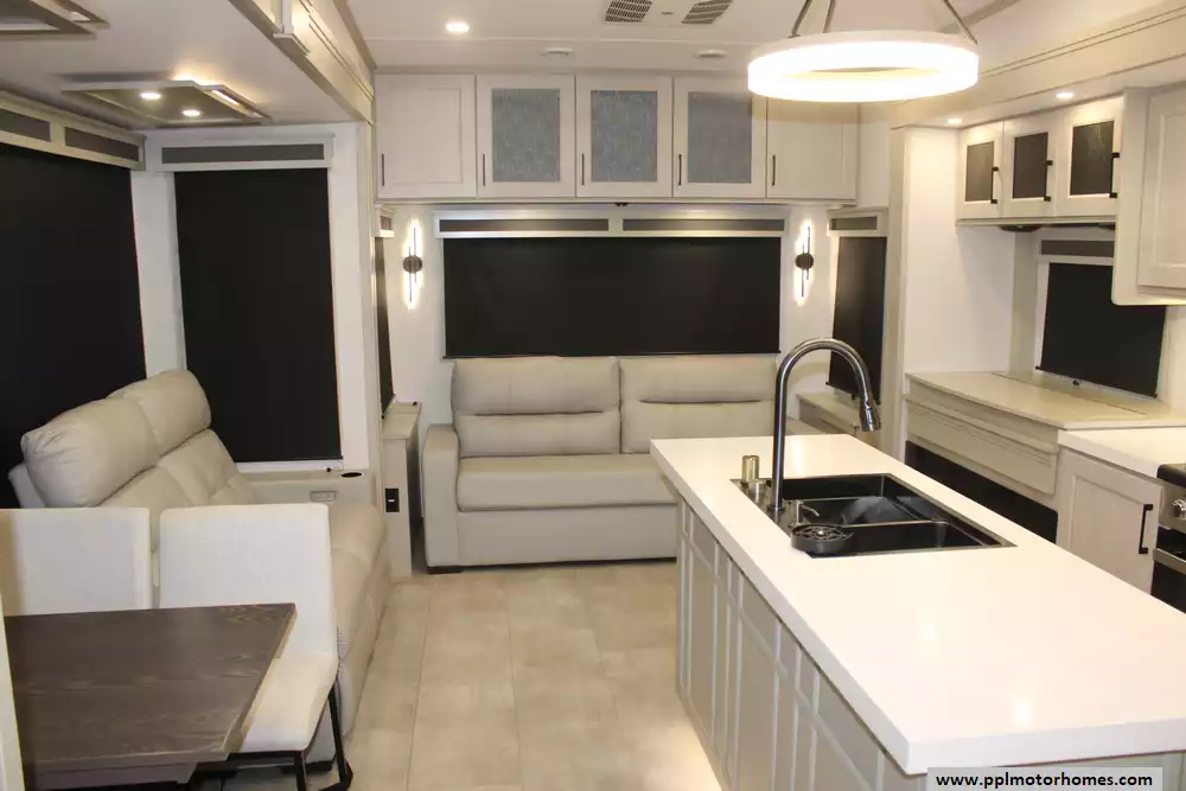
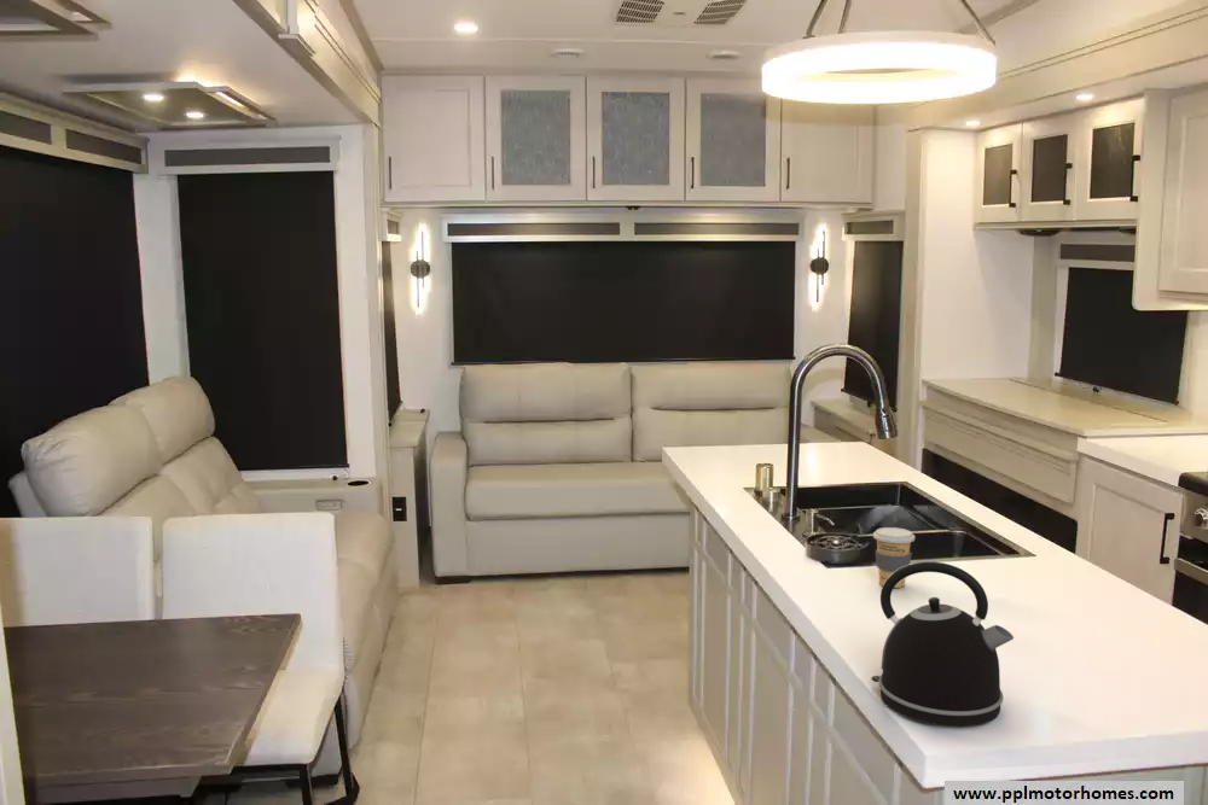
+ kettle [870,560,1015,728]
+ coffee cup [872,526,916,589]
